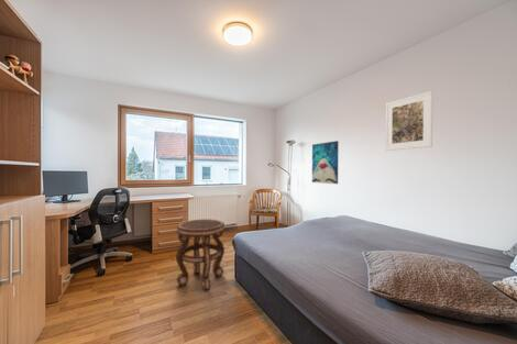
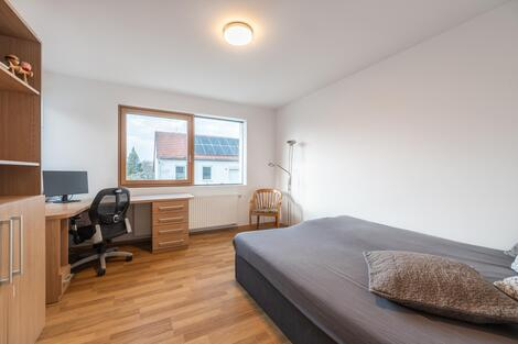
- side table [175,218,226,291]
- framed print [384,90,433,152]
- wall art [311,140,340,185]
